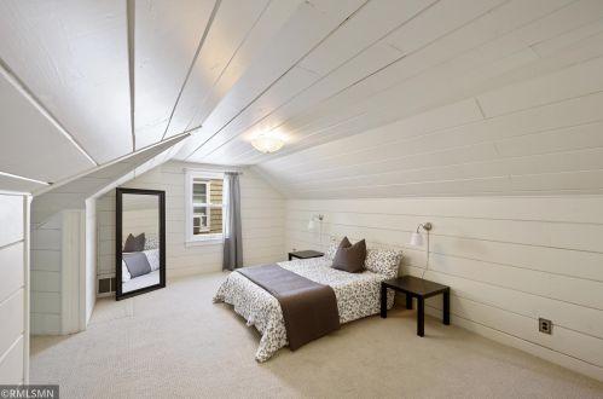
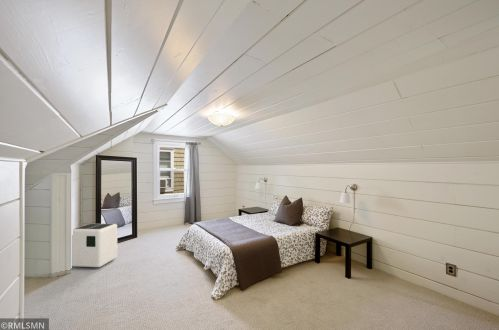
+ air purifier [71,223,118,268]
